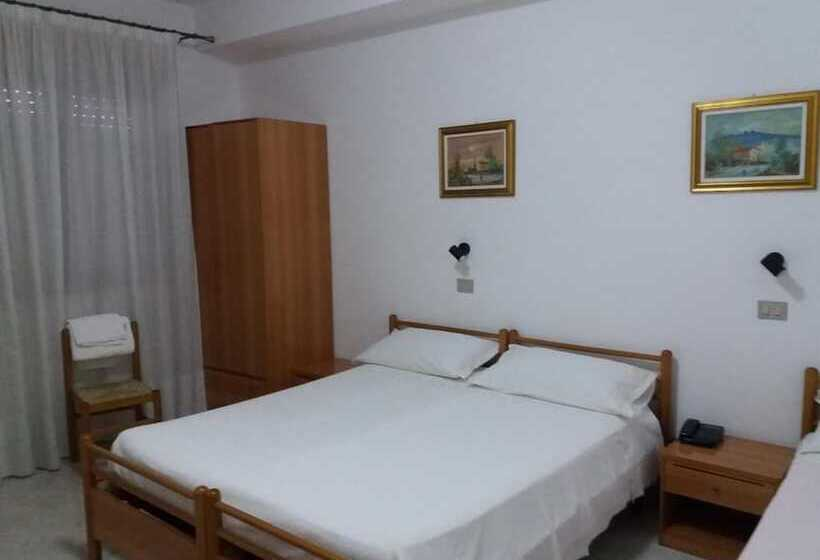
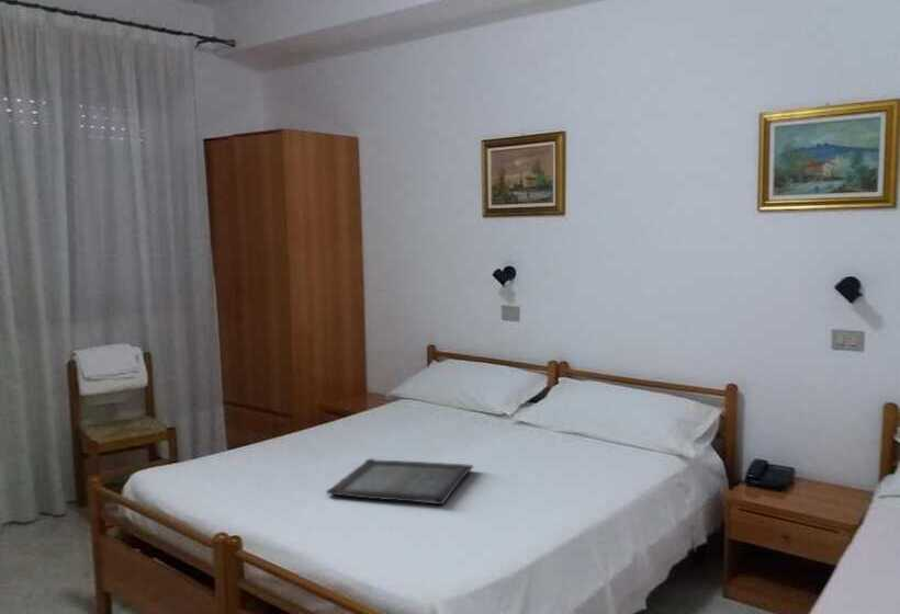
+ serving tray [326,457,474,505]
